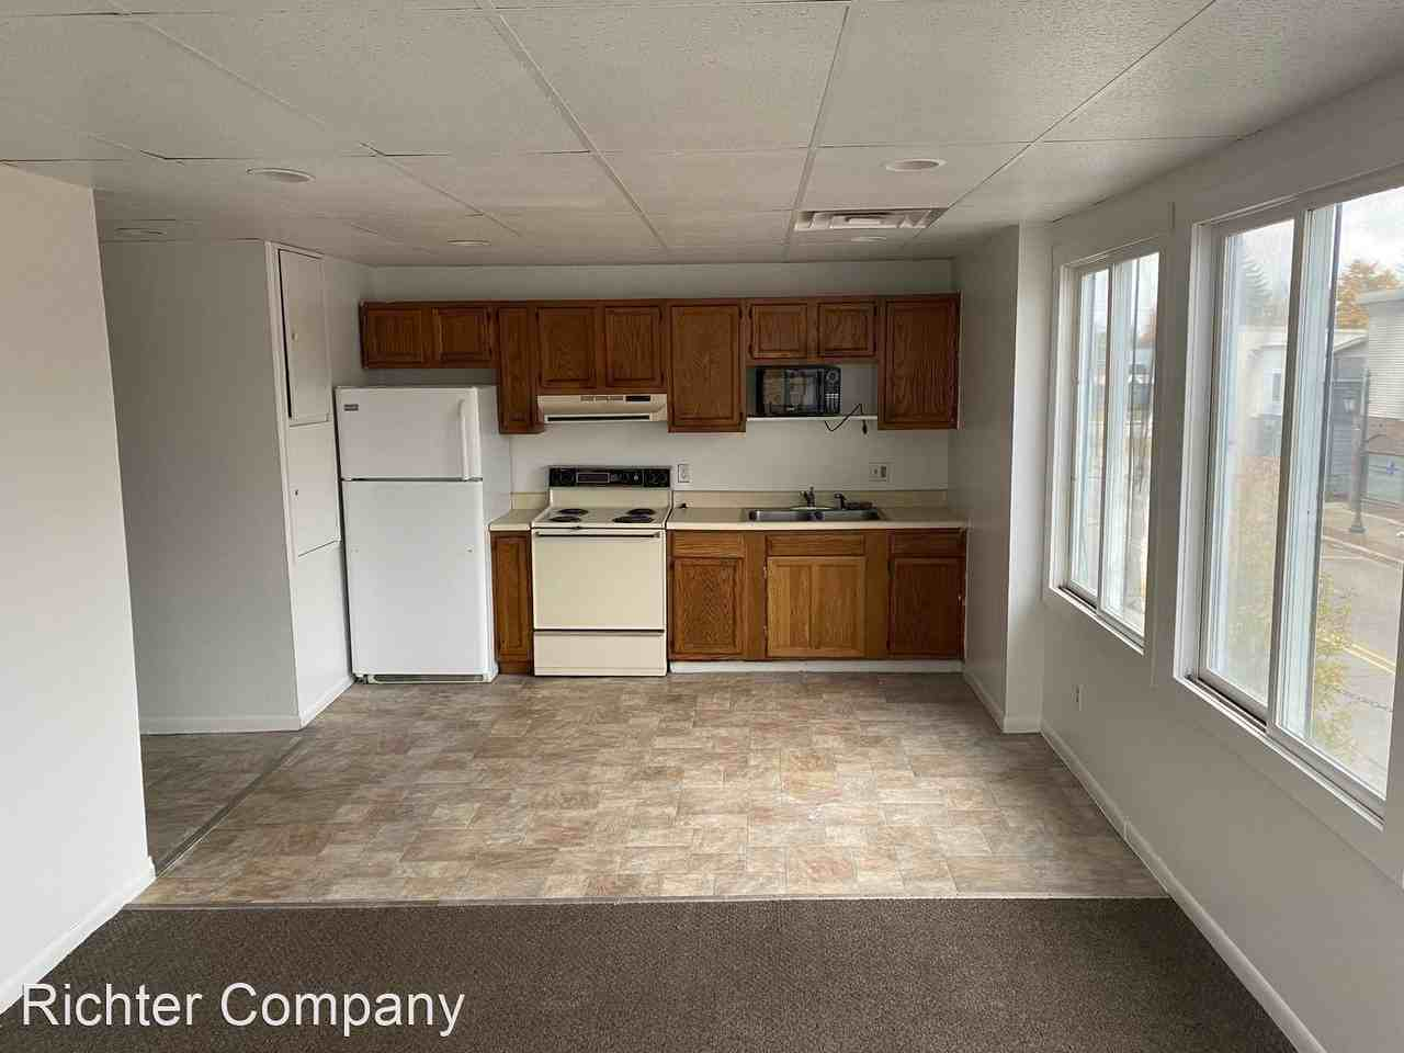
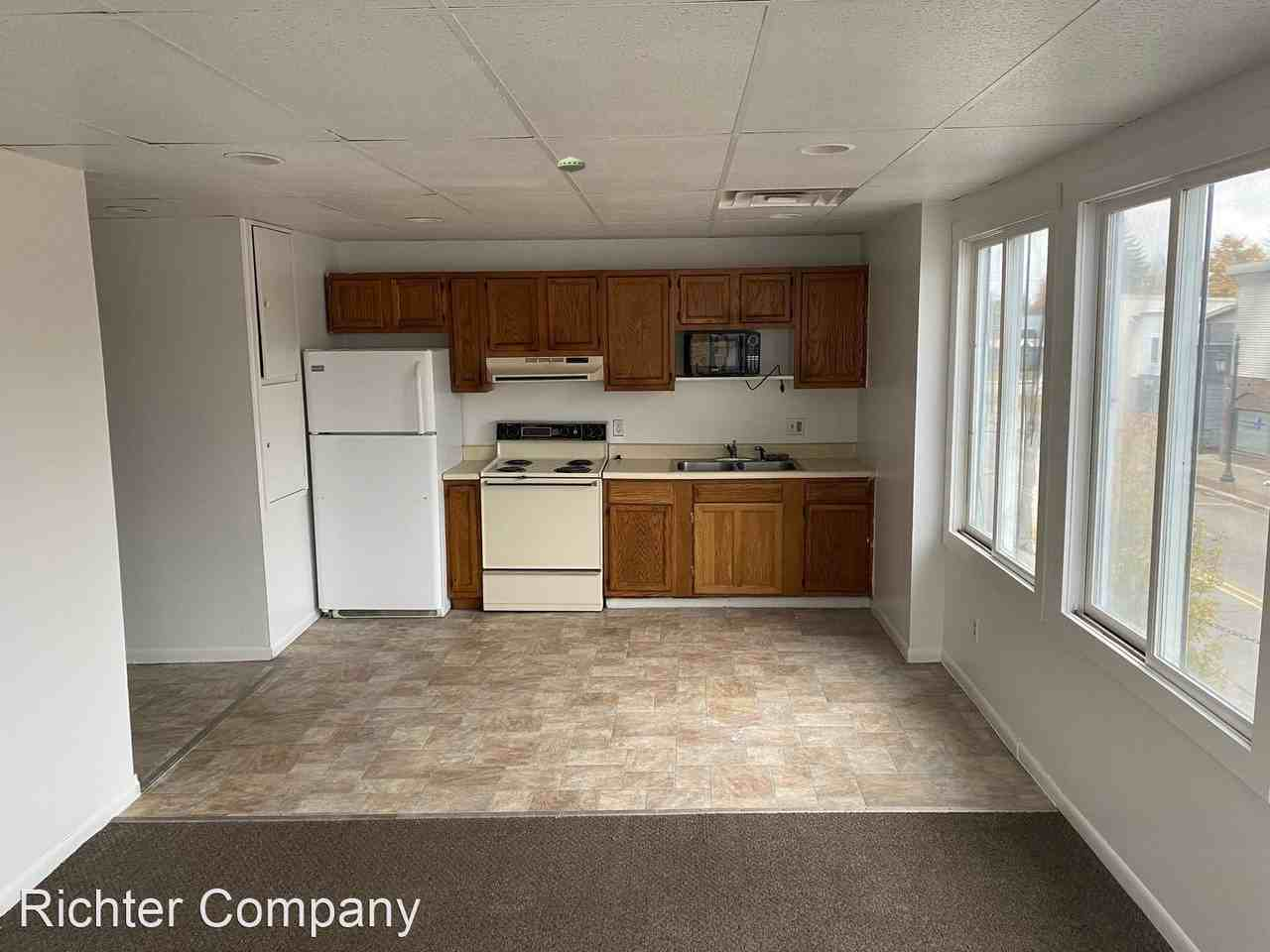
+ smoke detector [557,156,586,174]
